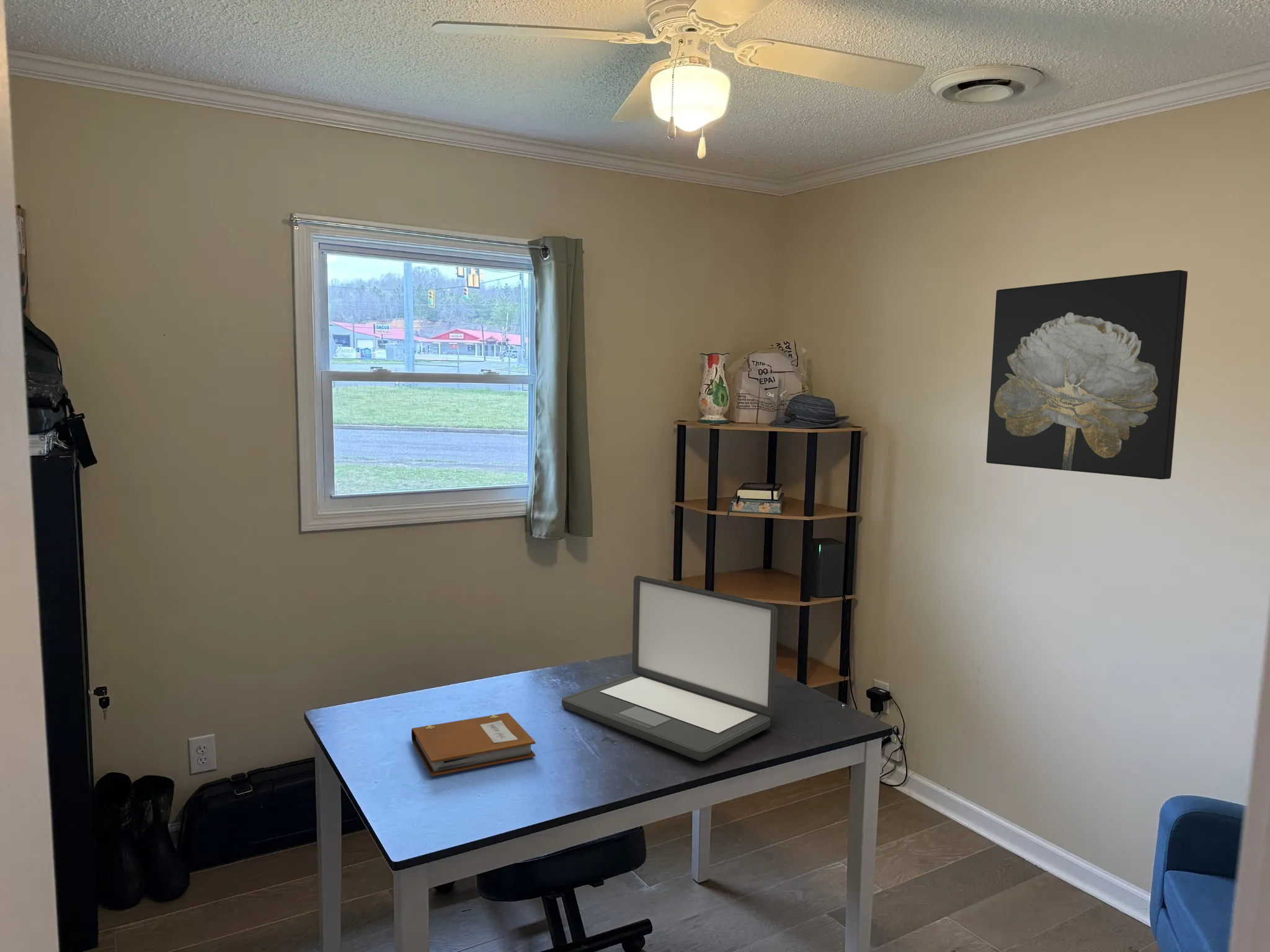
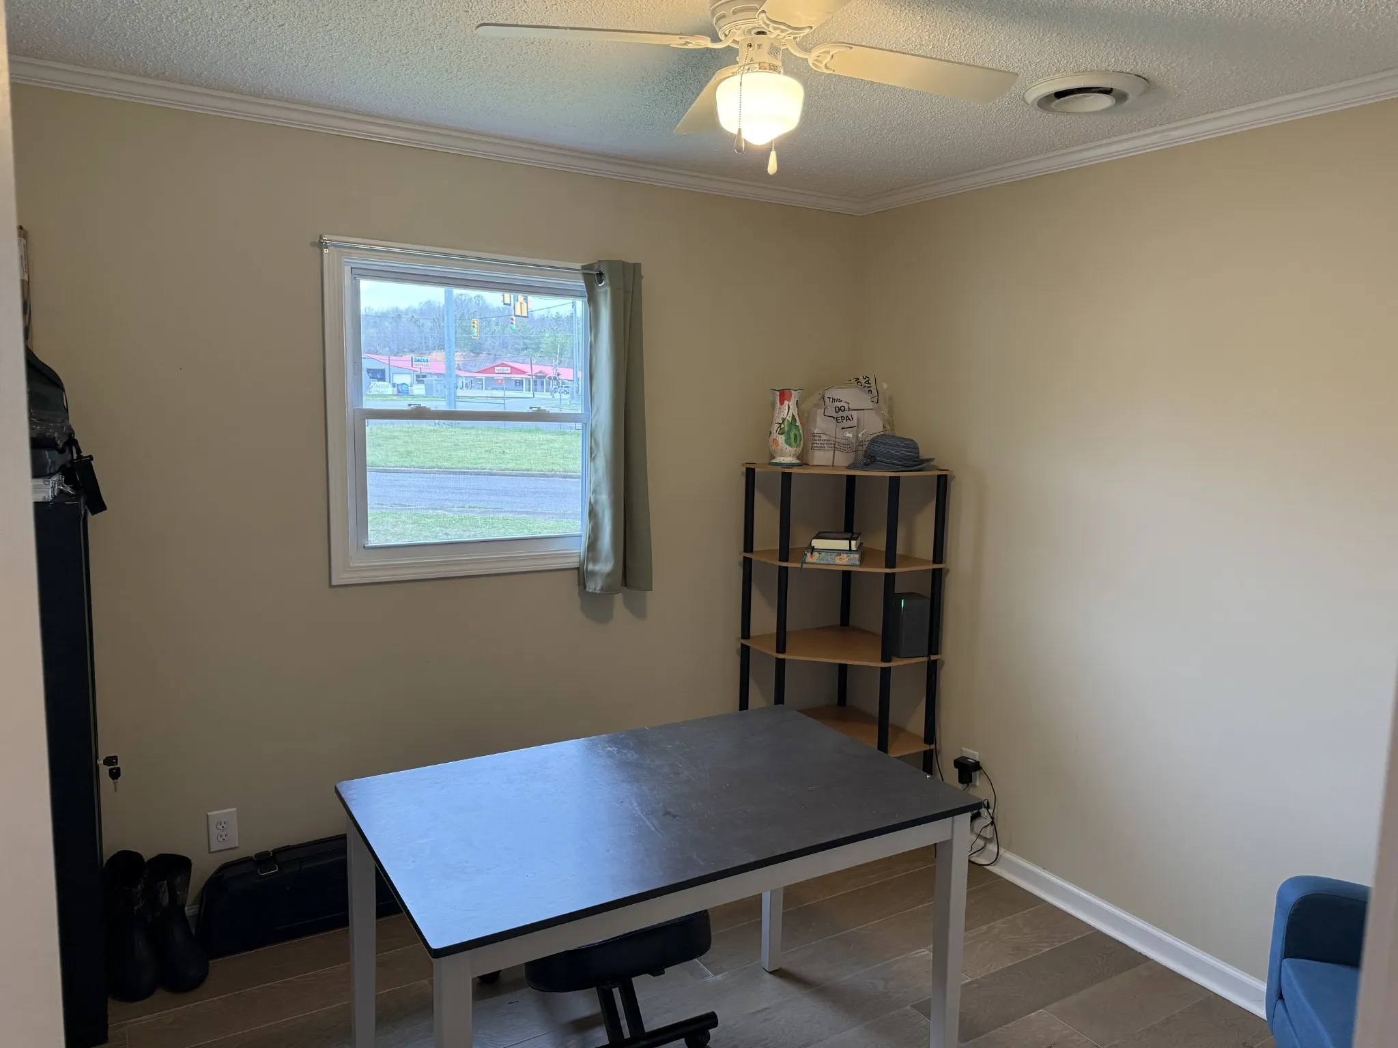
- laptop [561,575,778,762]
- notebook [411,712,536,777]
- wall art [985,270,1188,480]
